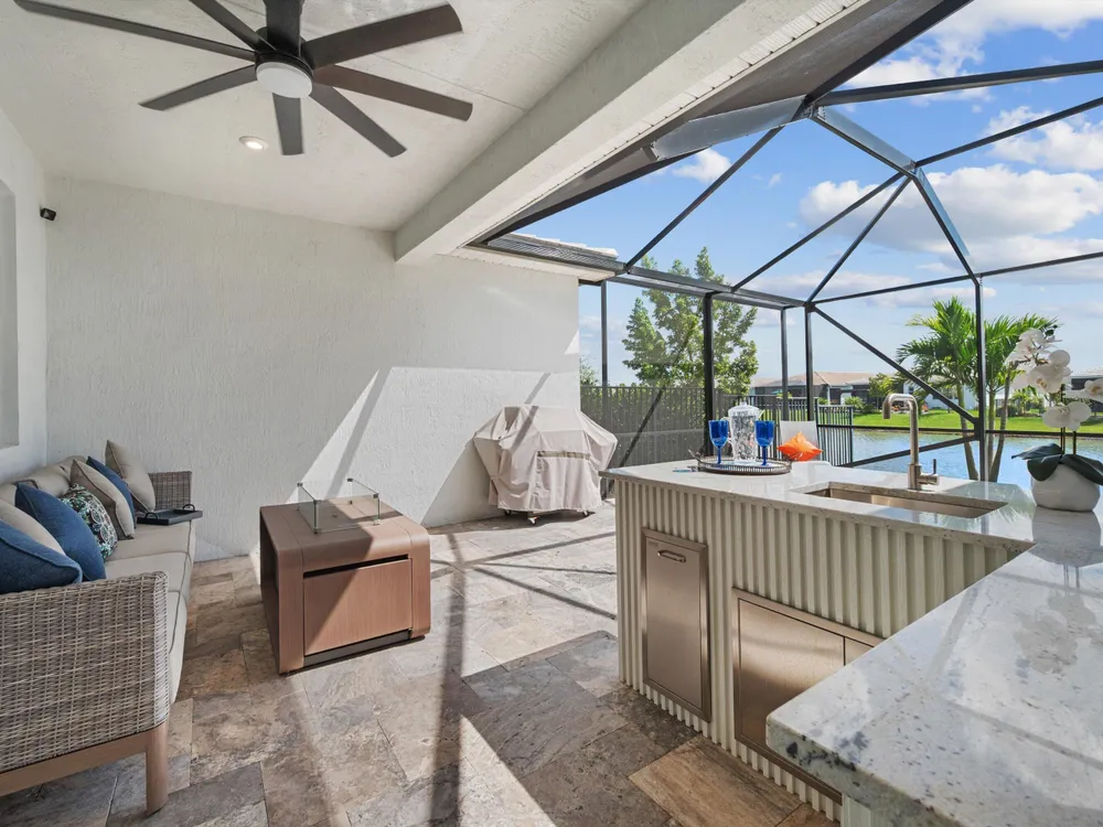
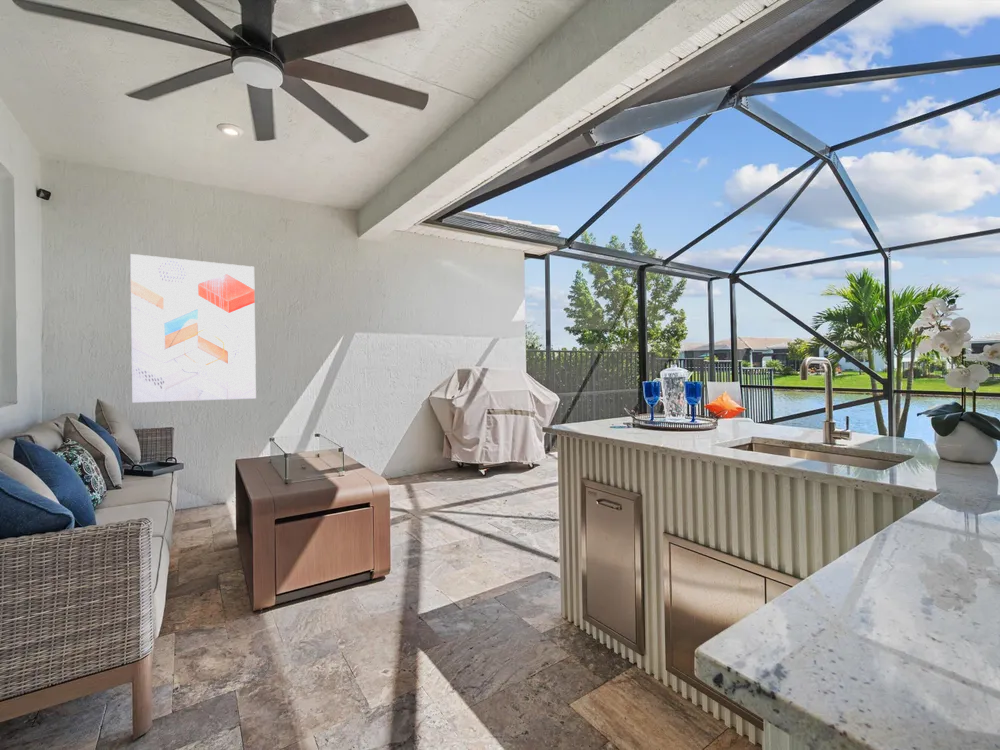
+ wall art [129,253,257,404]
